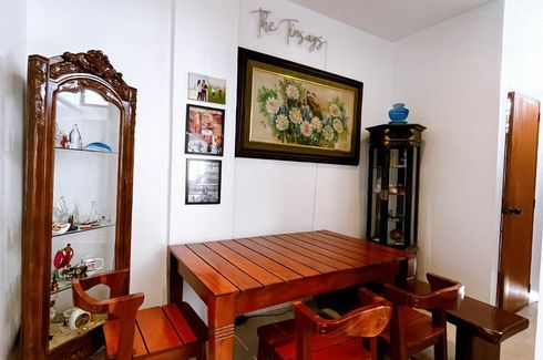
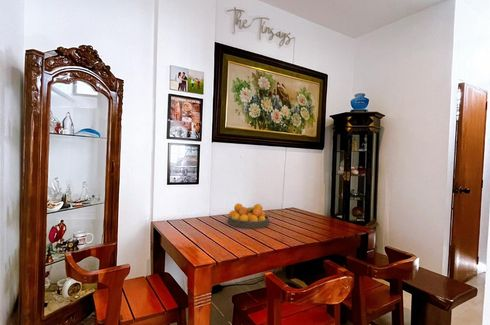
+ fruit bowl [227,202,270,230]
